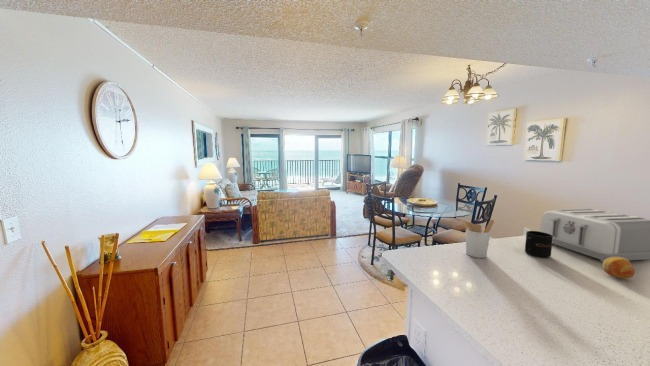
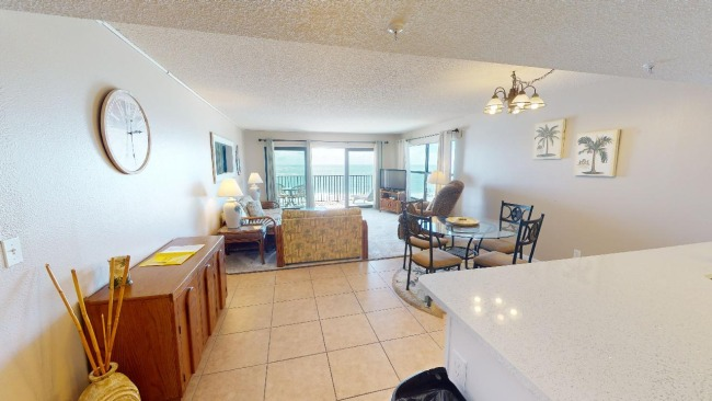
- utensil holder [461,219,495,259]
- mug [524,230,553,259]
- toaster [539,208,650,263]
- fruit [602,257,636,280]
